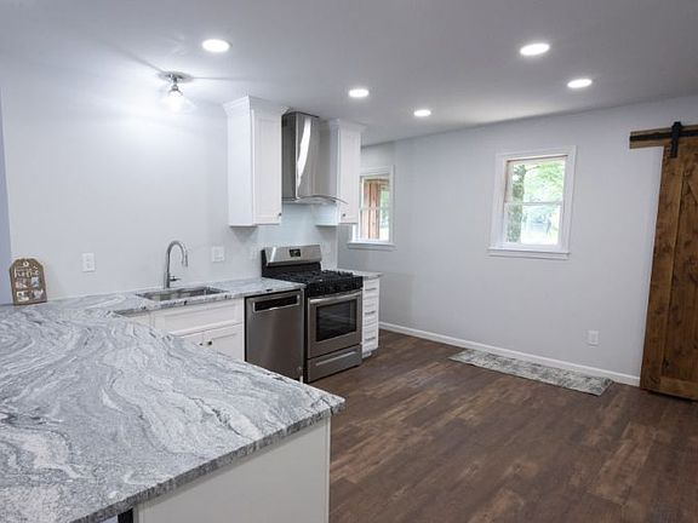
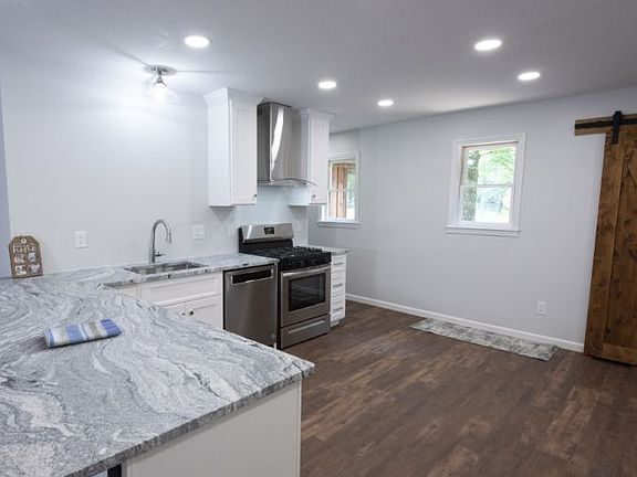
+ dish towel [41,318,123,348]
